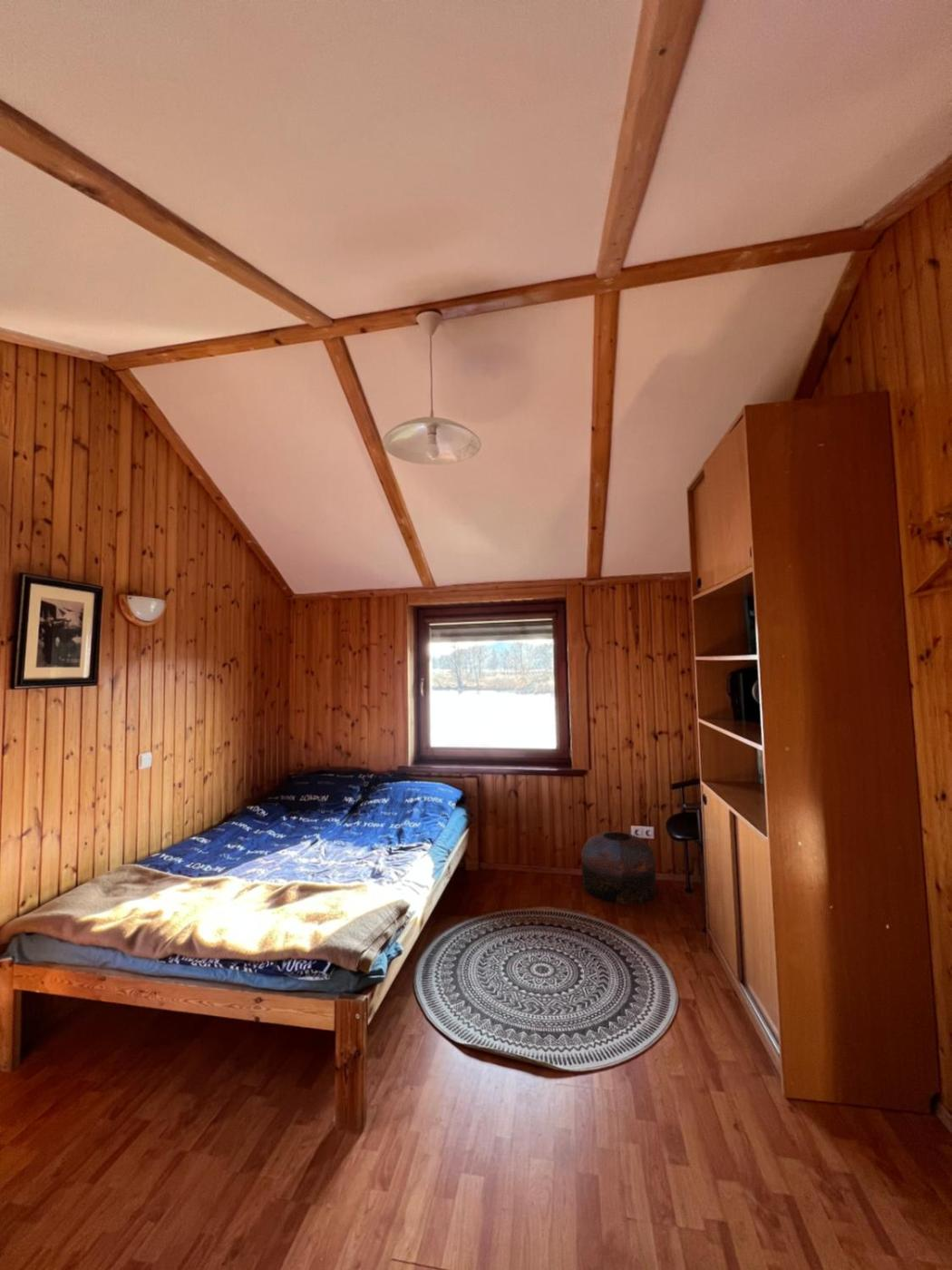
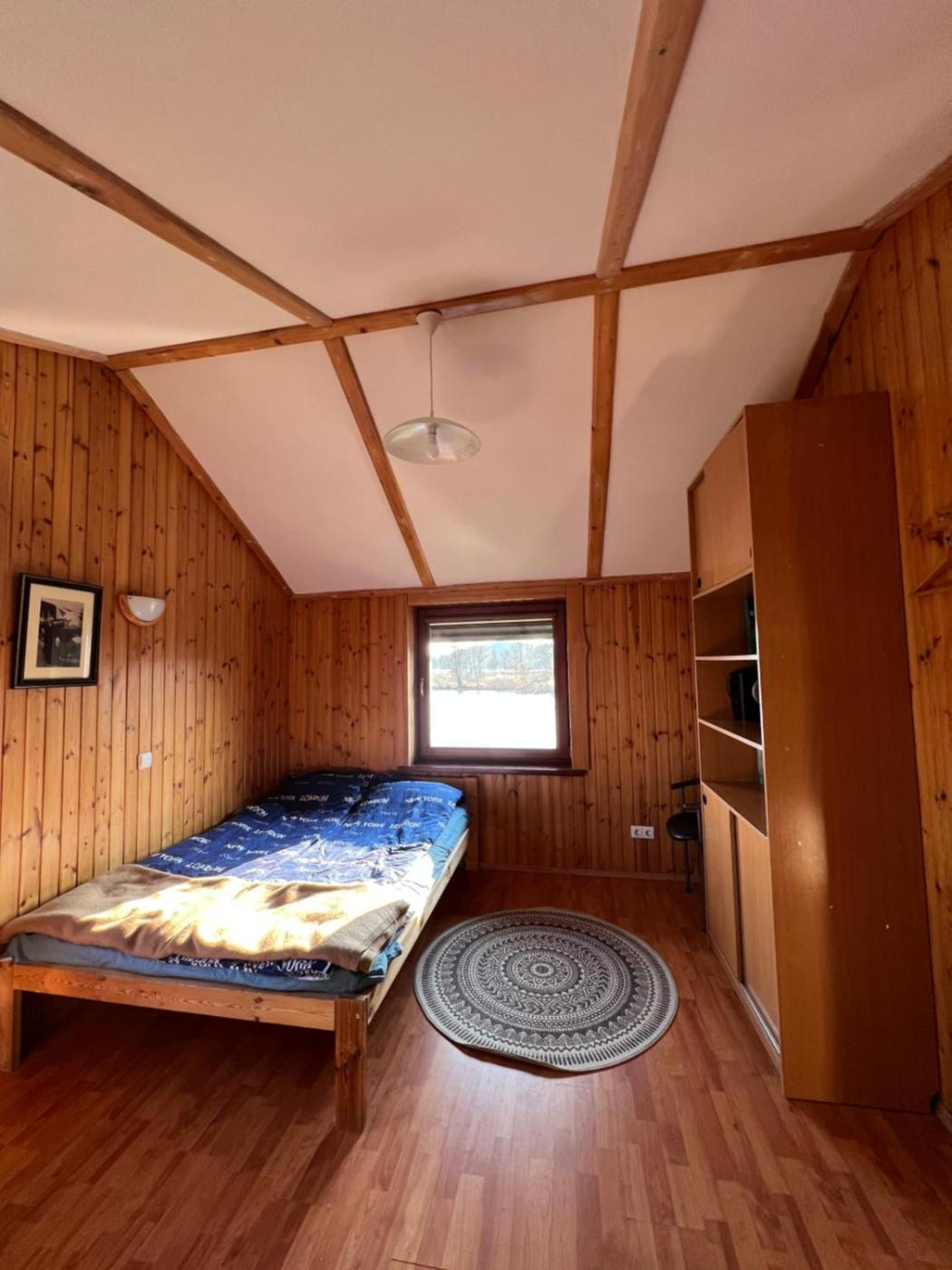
- pouf [580,831,657,904]
